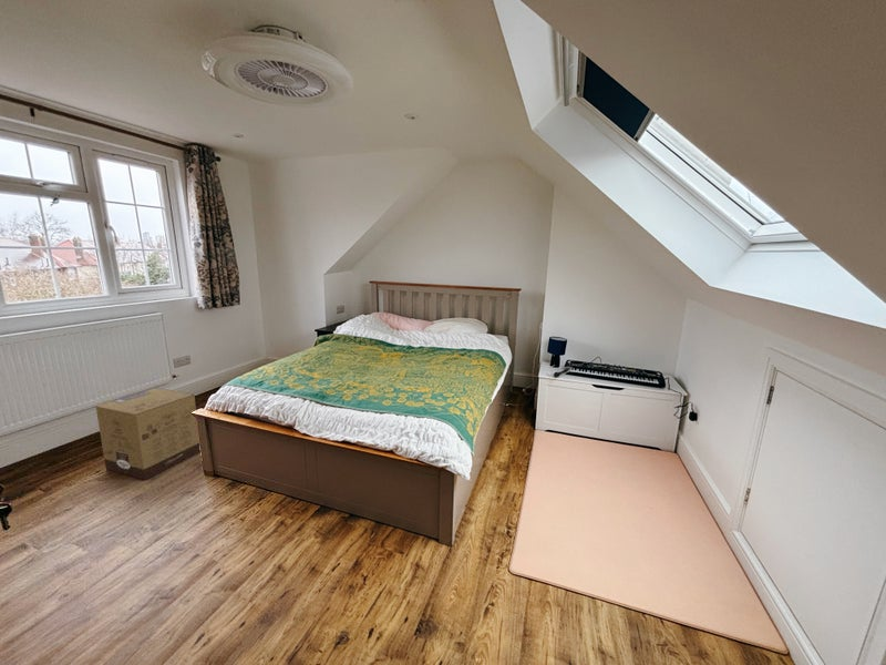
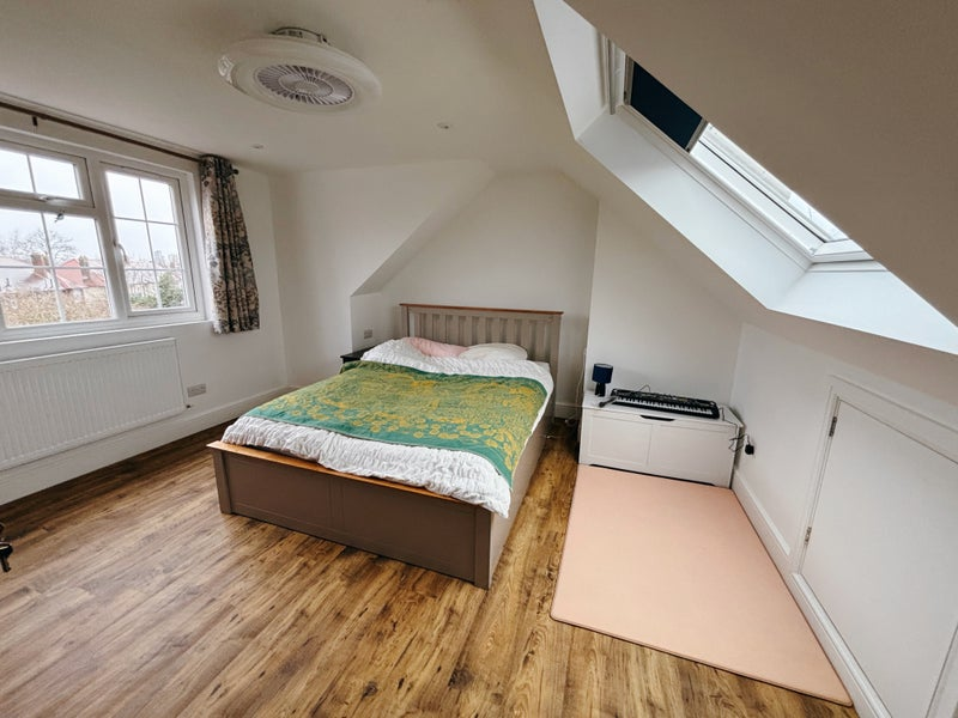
- cardboard box [95,387,202,481]
